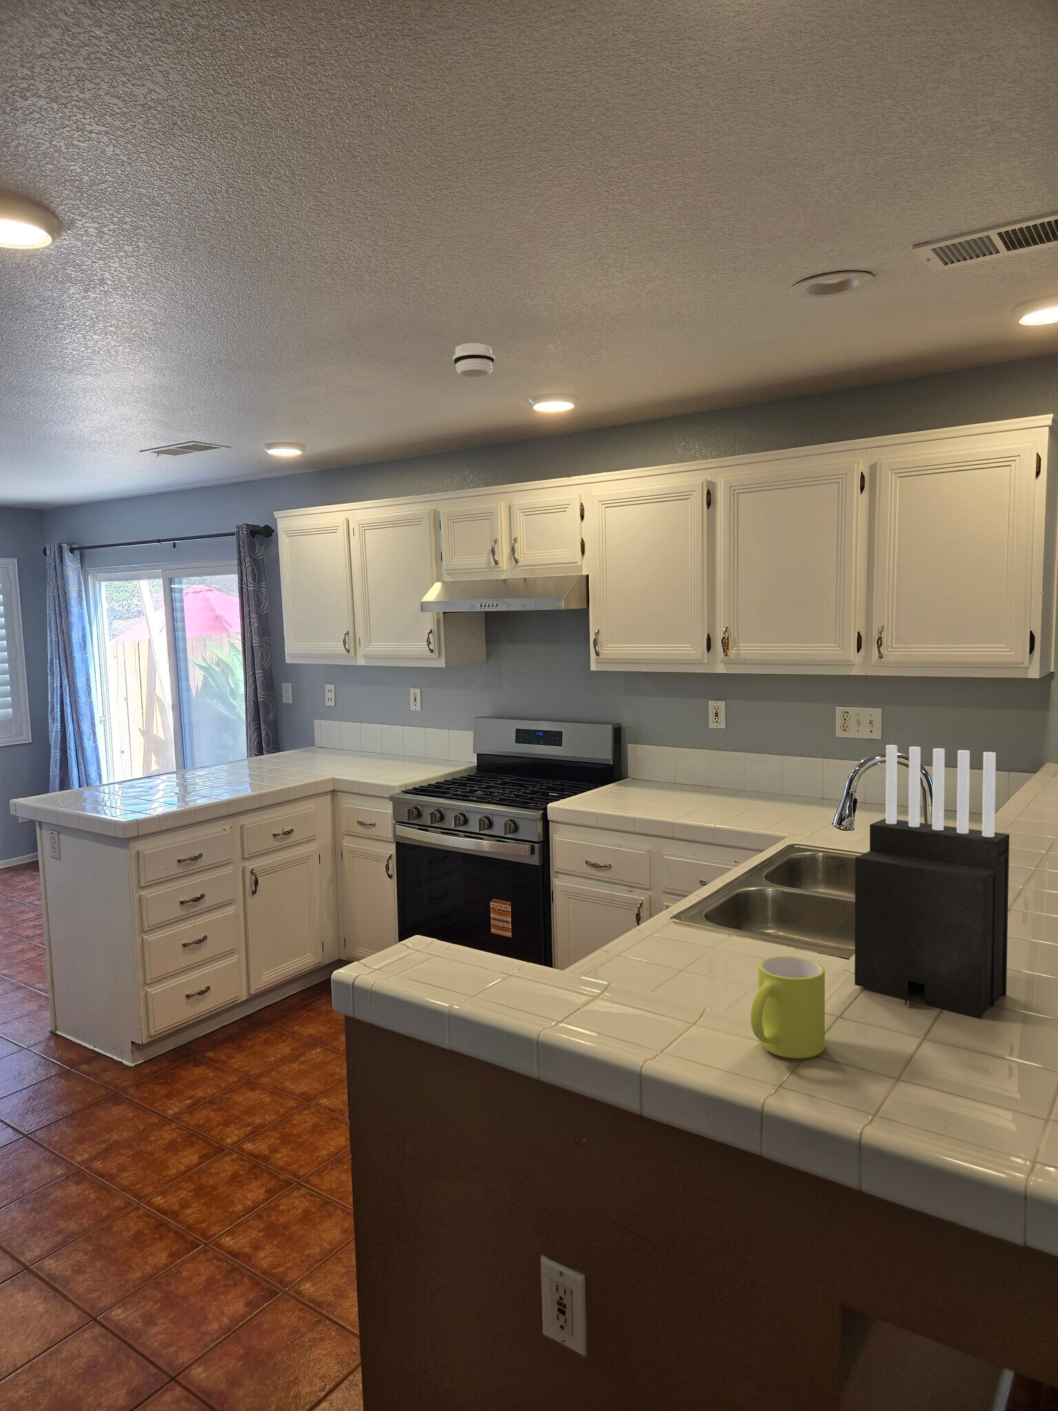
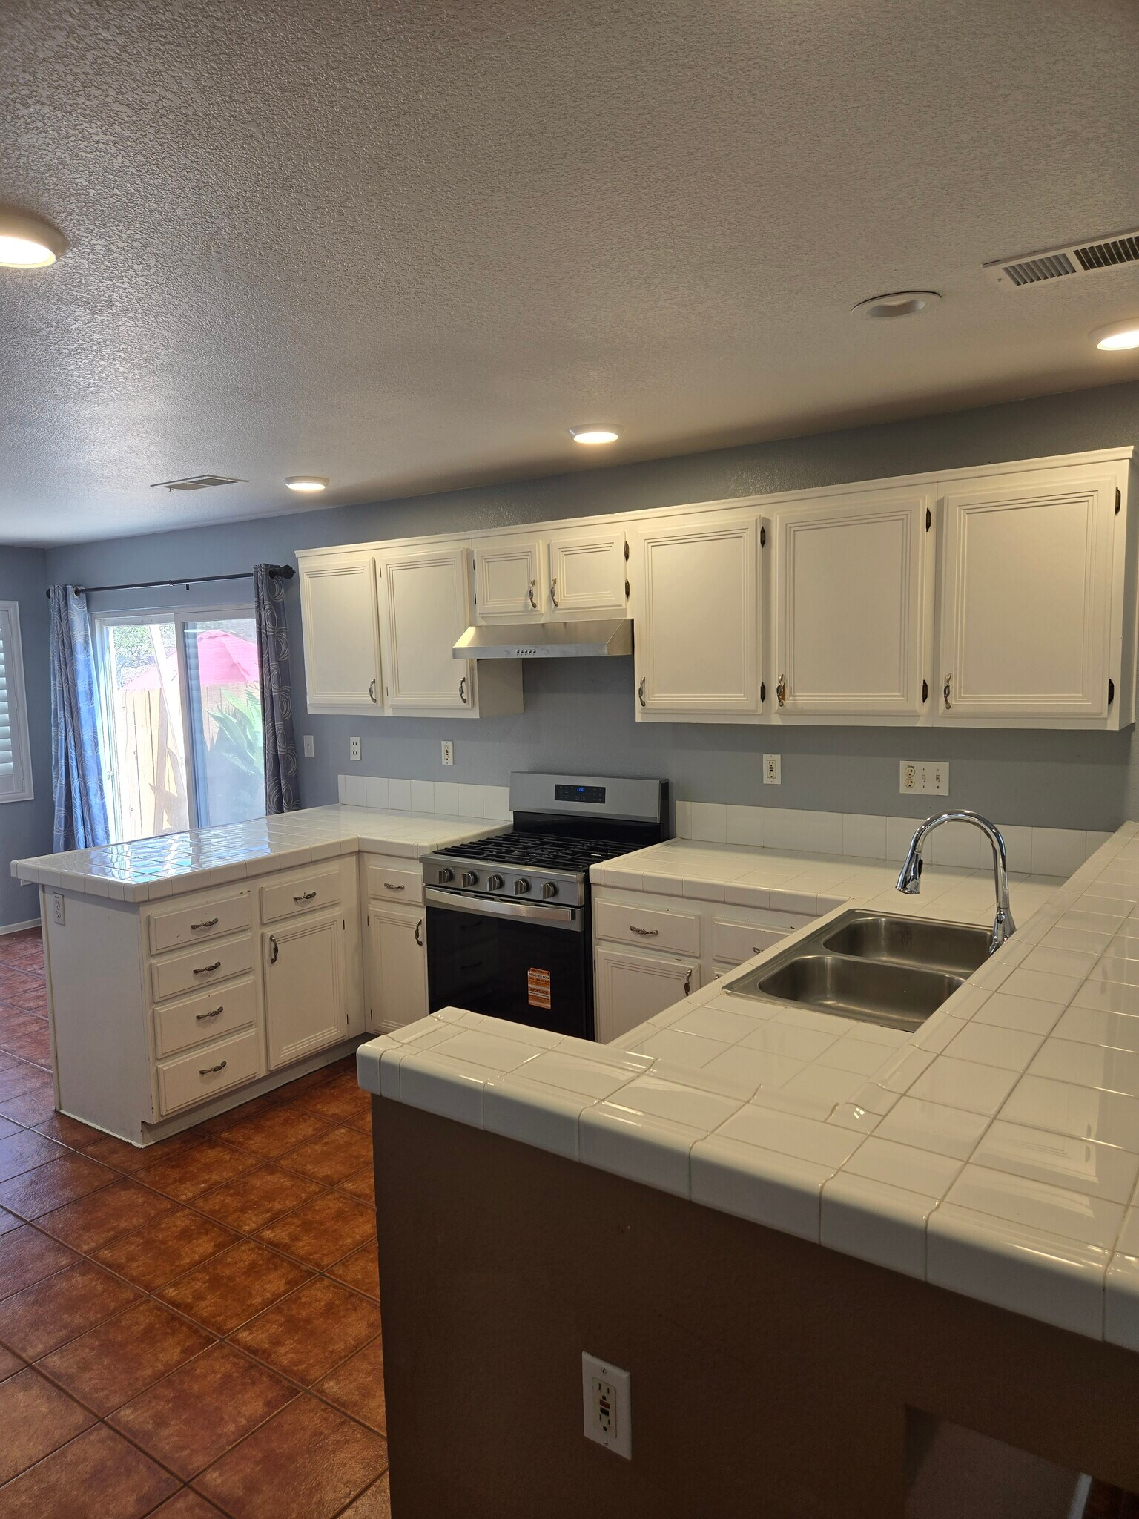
- mug [750,954,826,1059]
- knife block [855,744,1010,1019]
- smoke detector [452,342,496,378]
